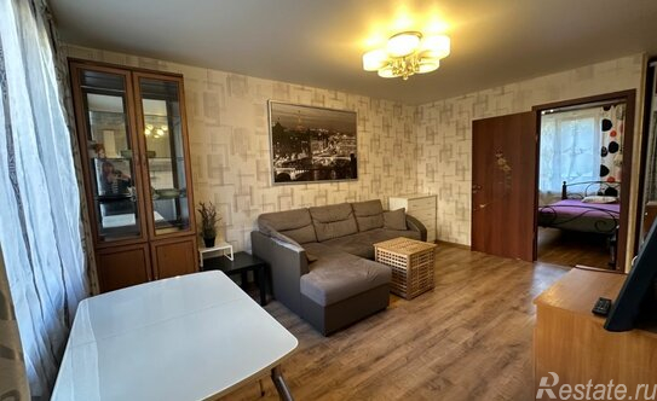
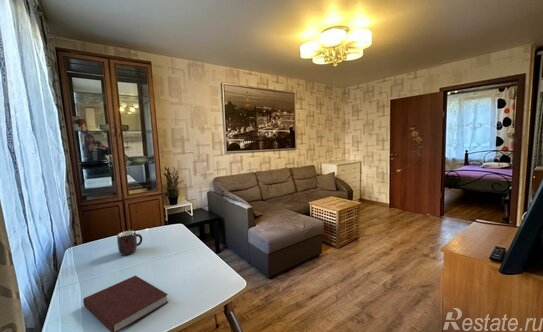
+ mug [116,230,143,257]
+ notebook [82,274,169,332]
